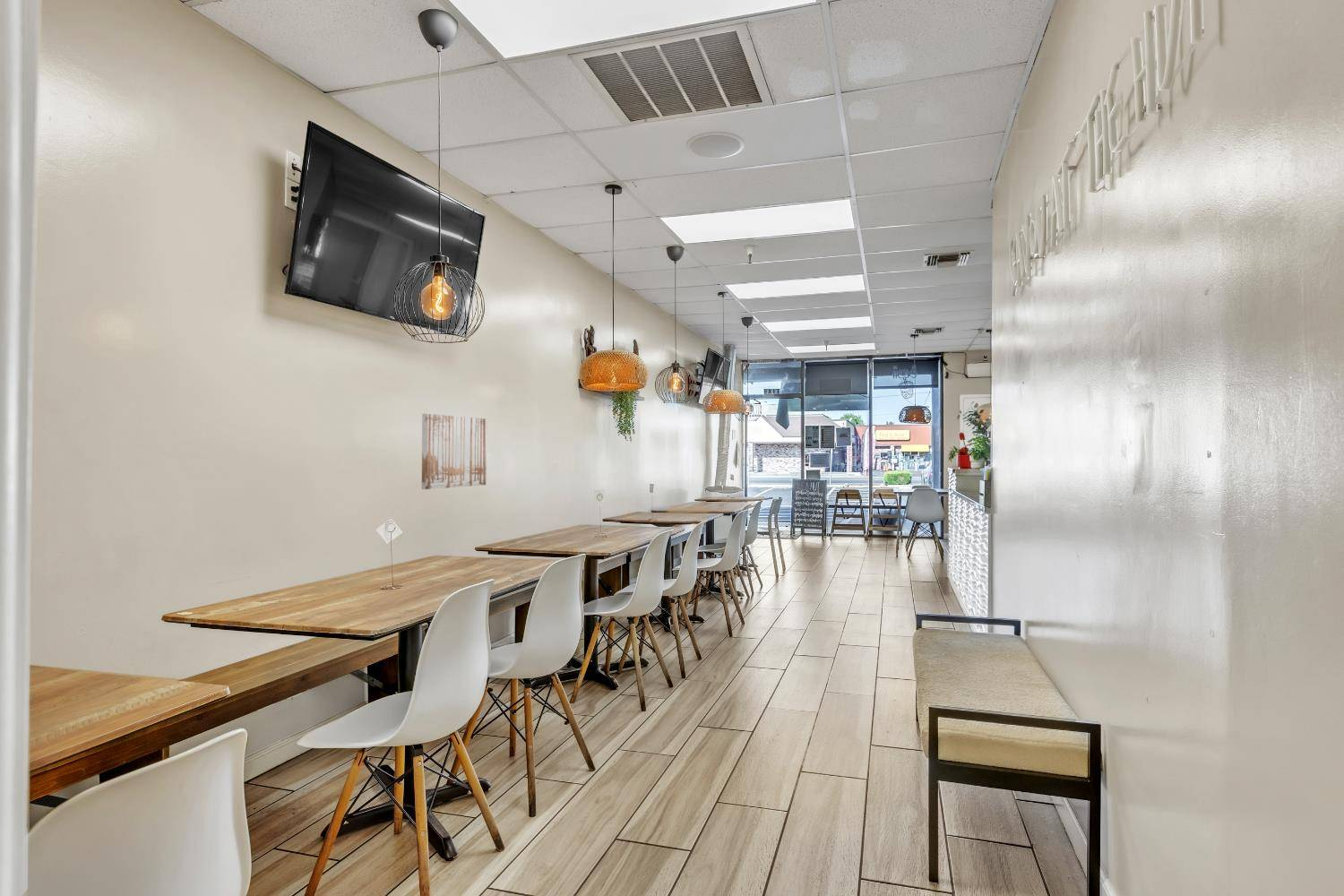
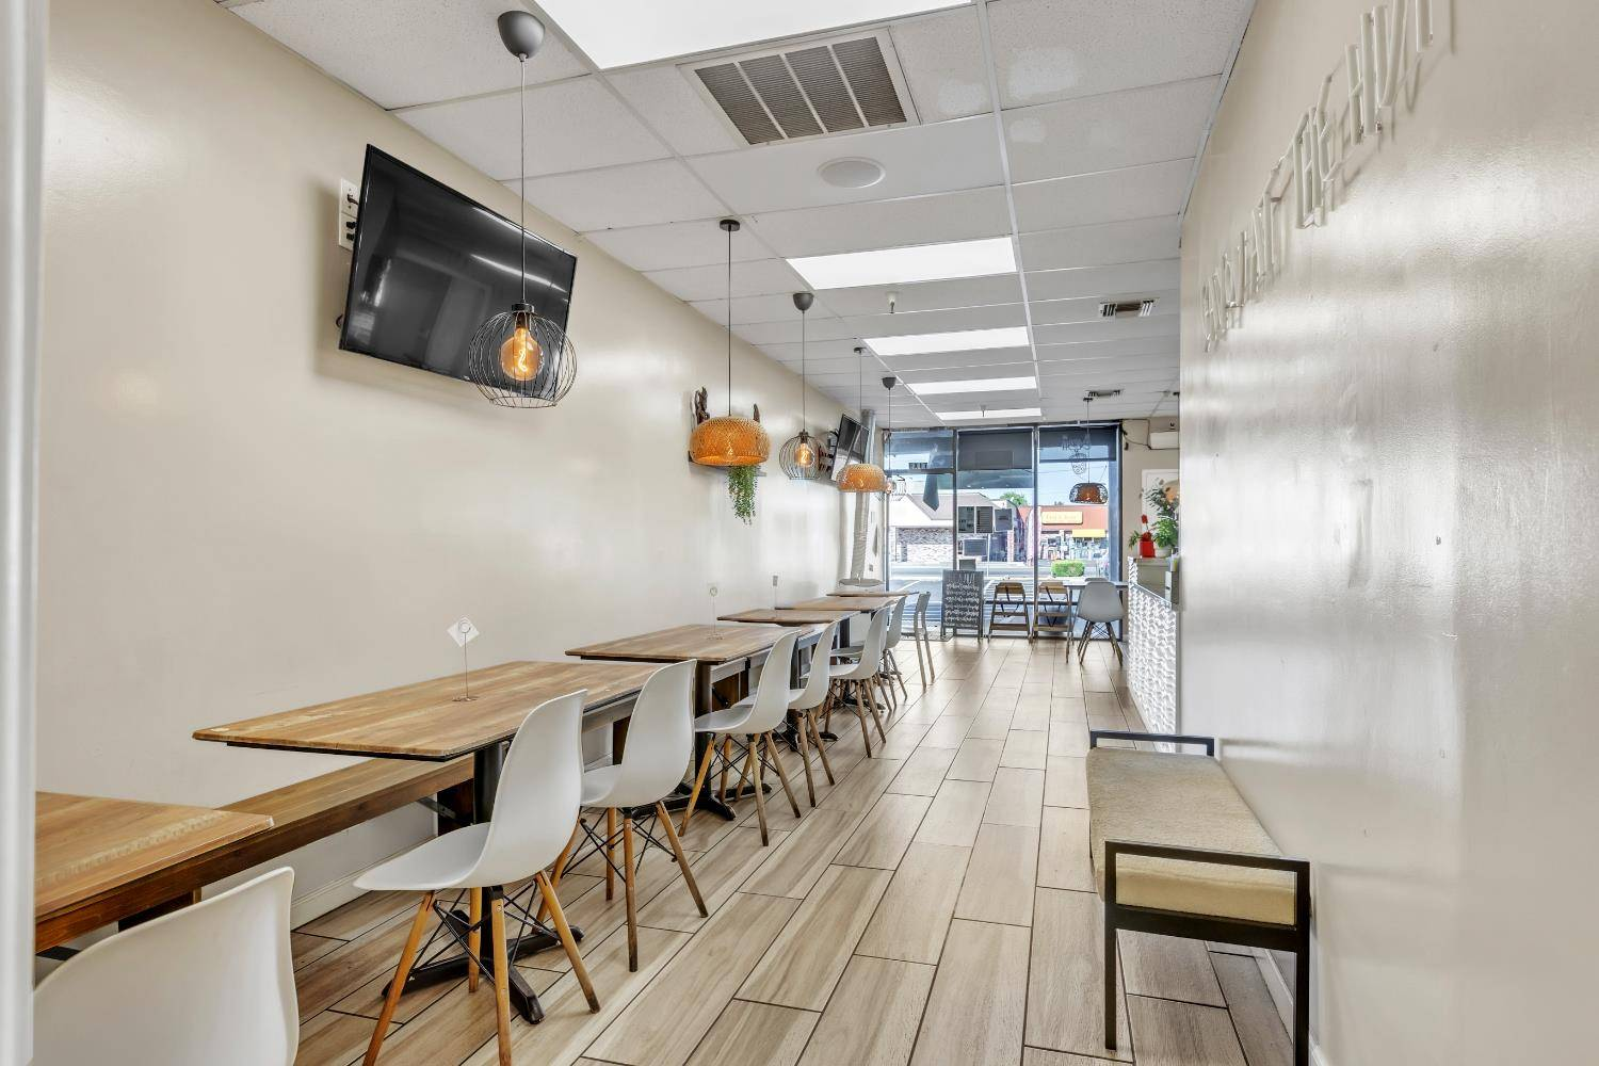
- wall art [421,413,488,490]
